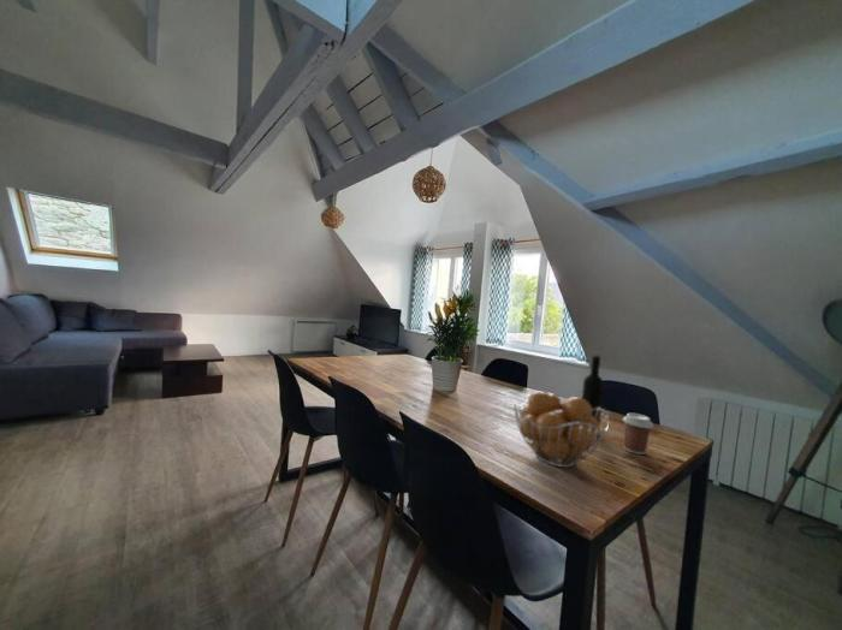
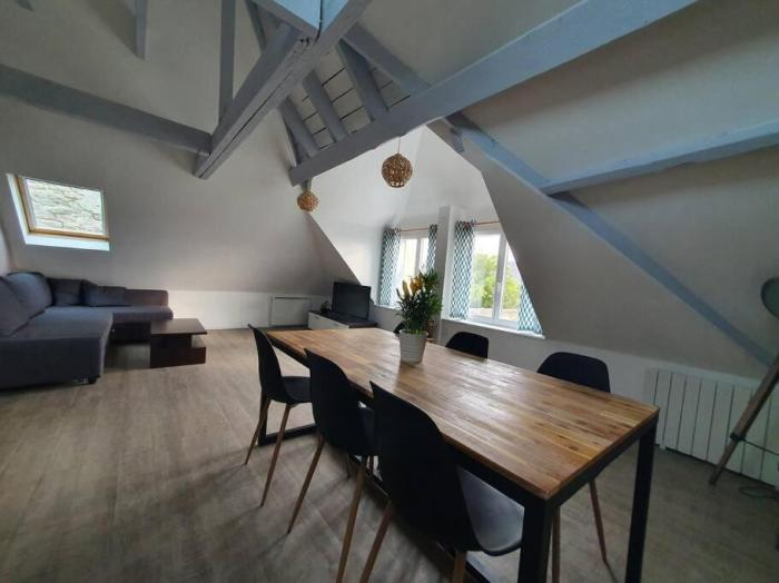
- coffee cup [622,412,654,456]
- fruit basket [512,390,611,469]
- wine bottle [581,353,605,423]
